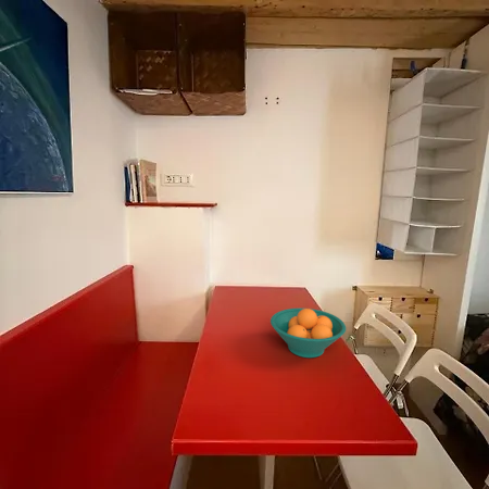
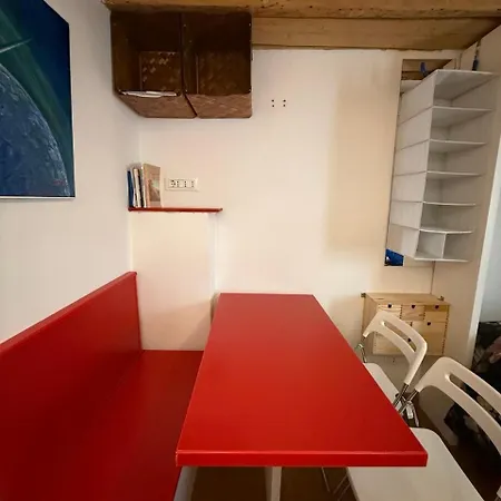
- fruit bowl [269,306,348,359]
